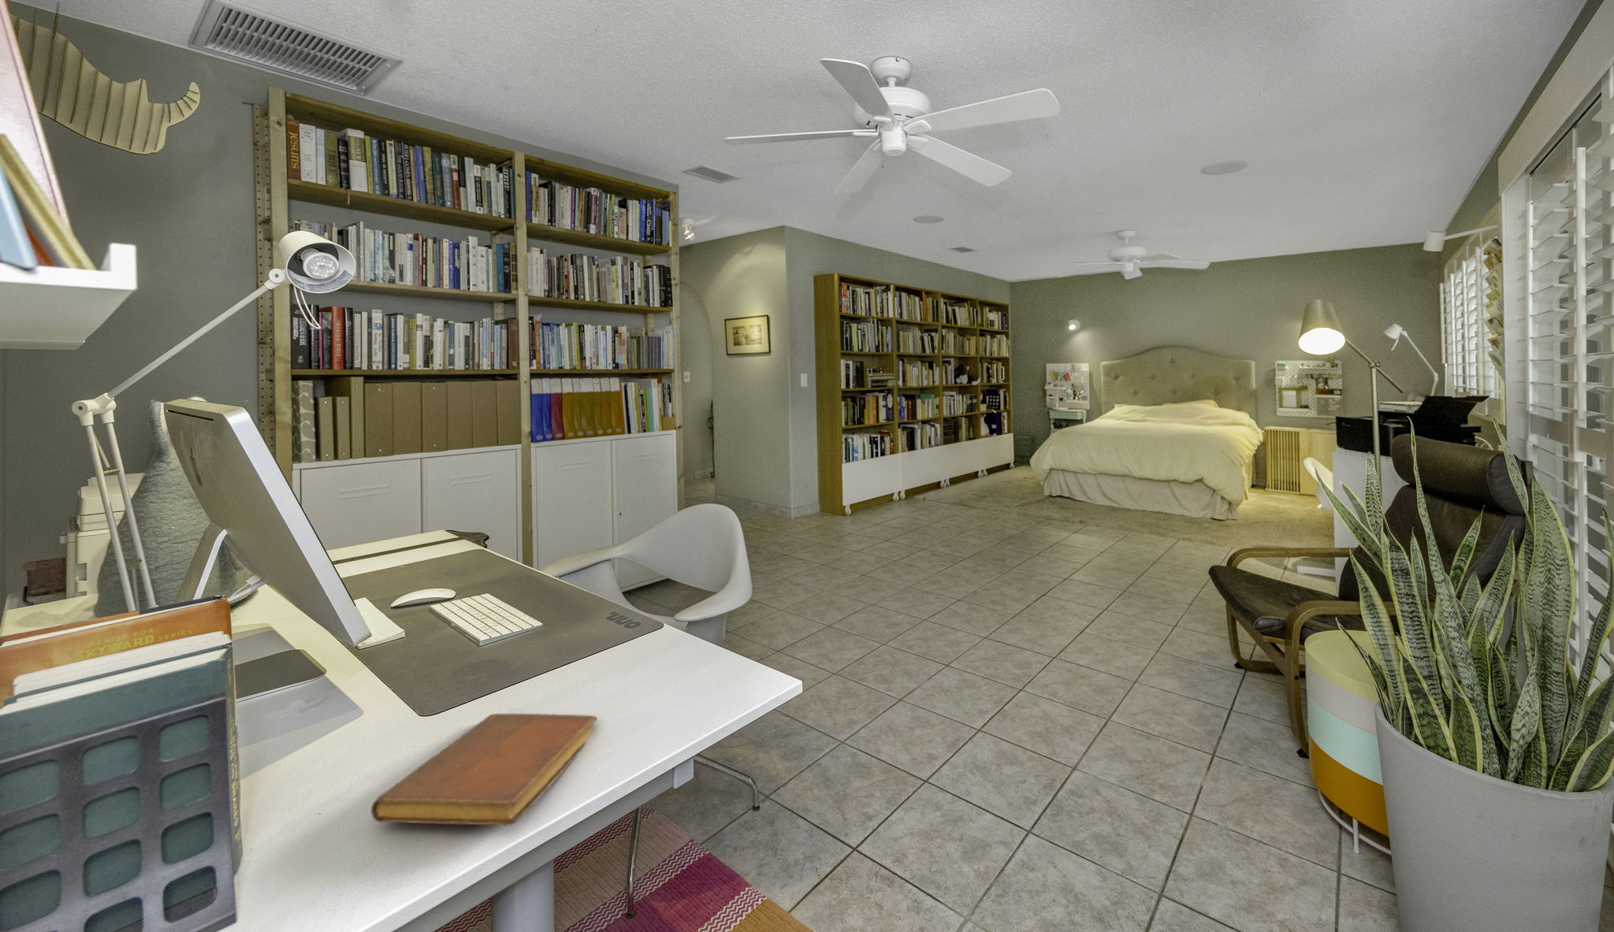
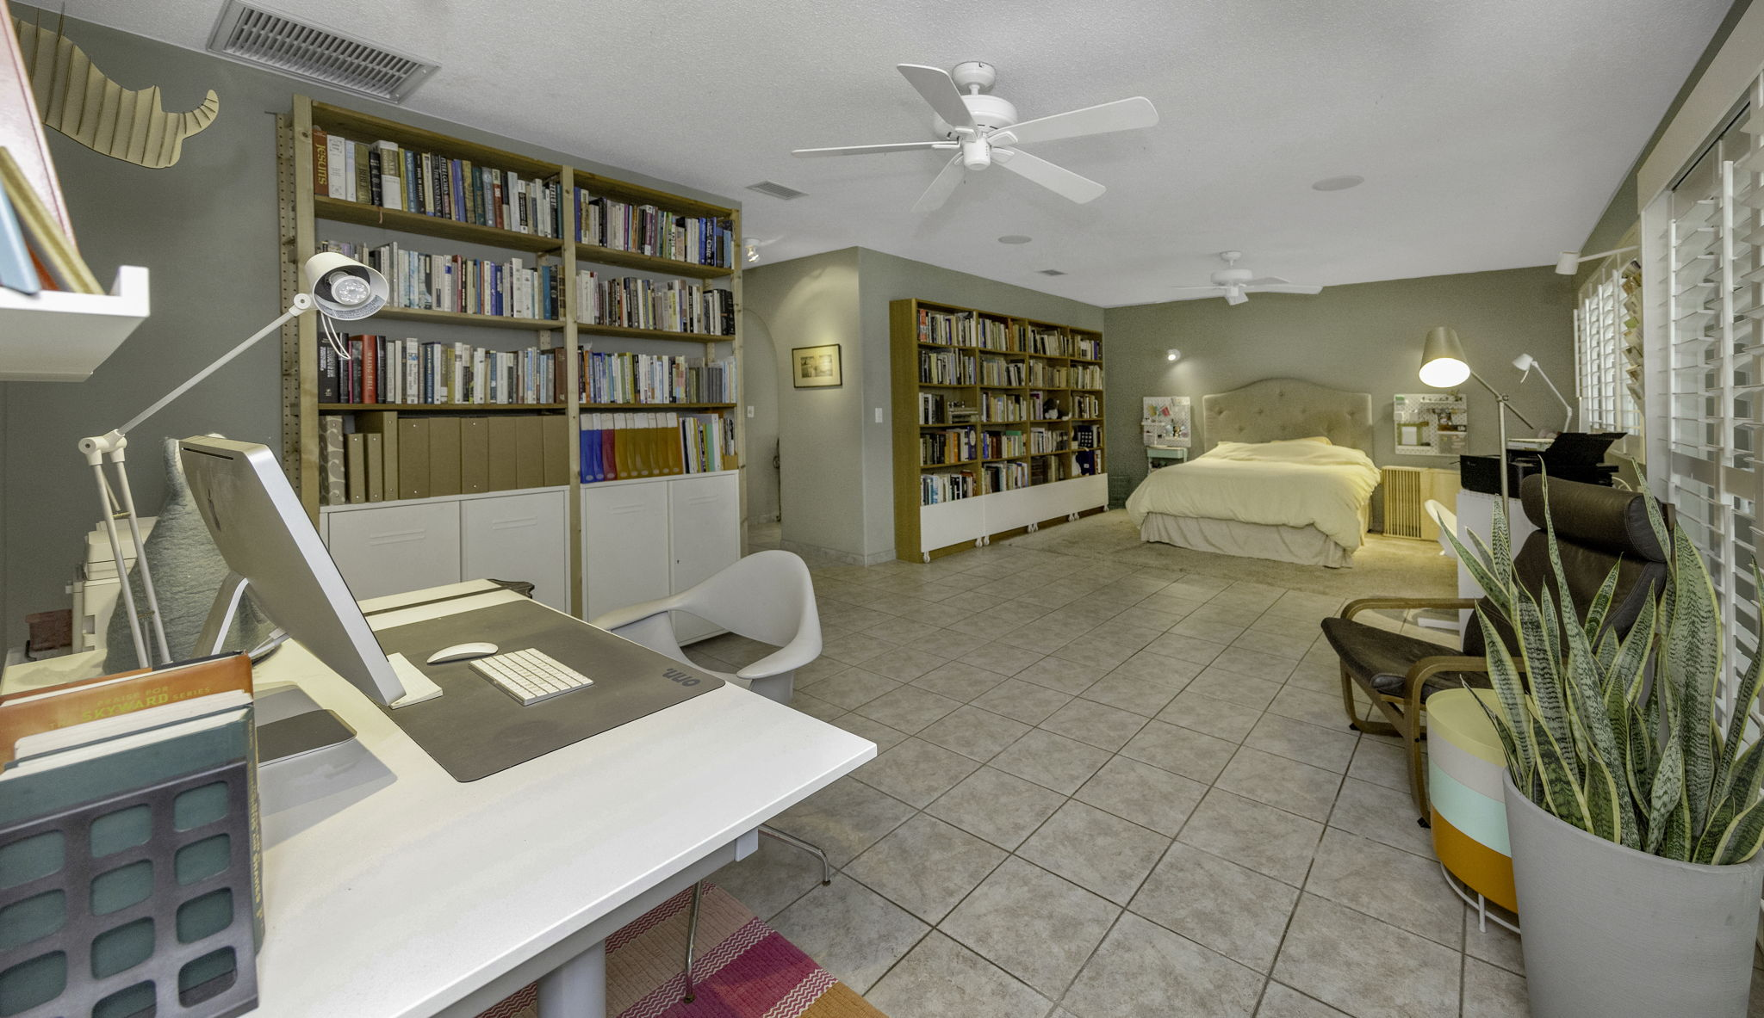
- notebook [370,712,598,827]
